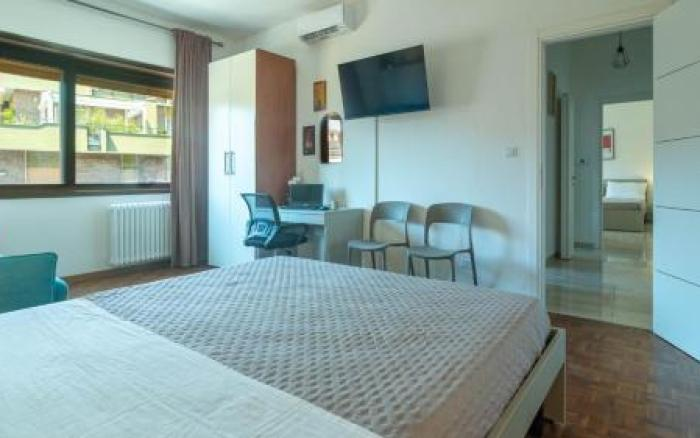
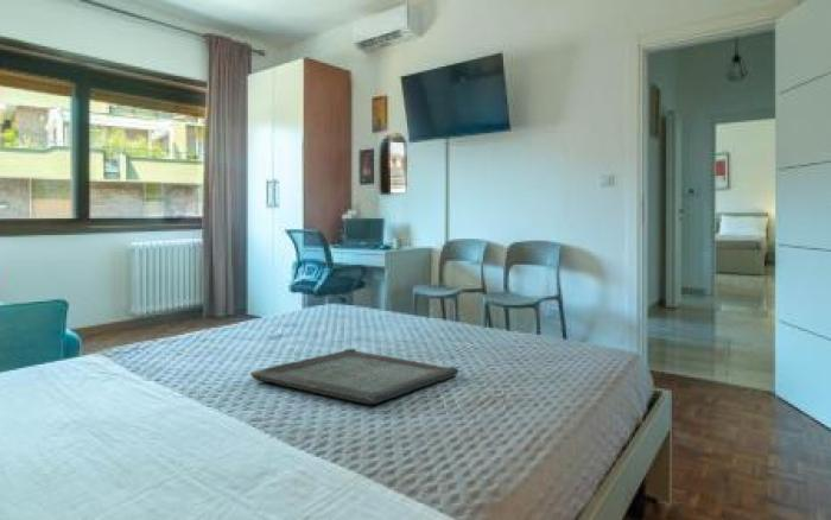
+ serving tray [249,348,459,405]
